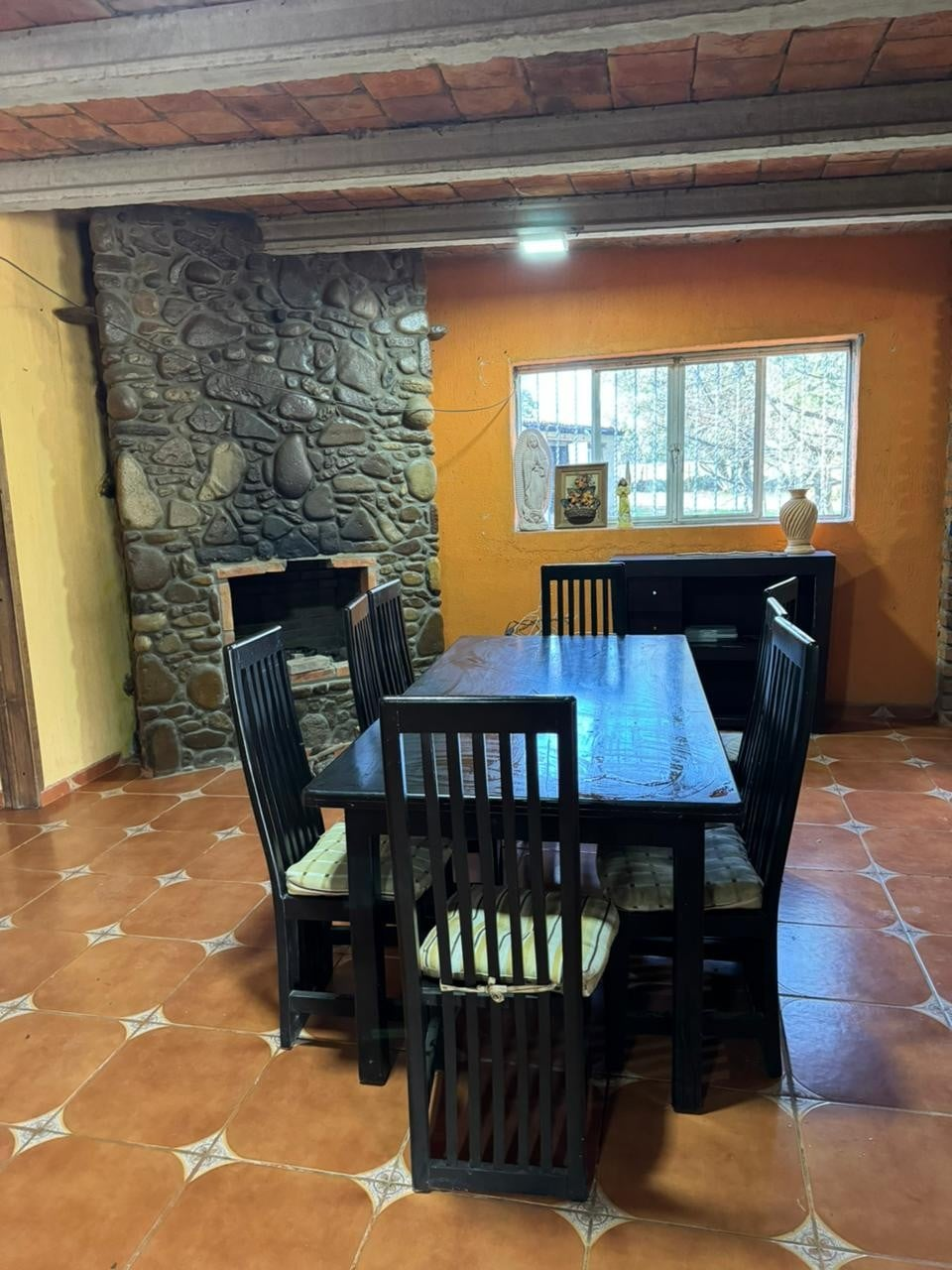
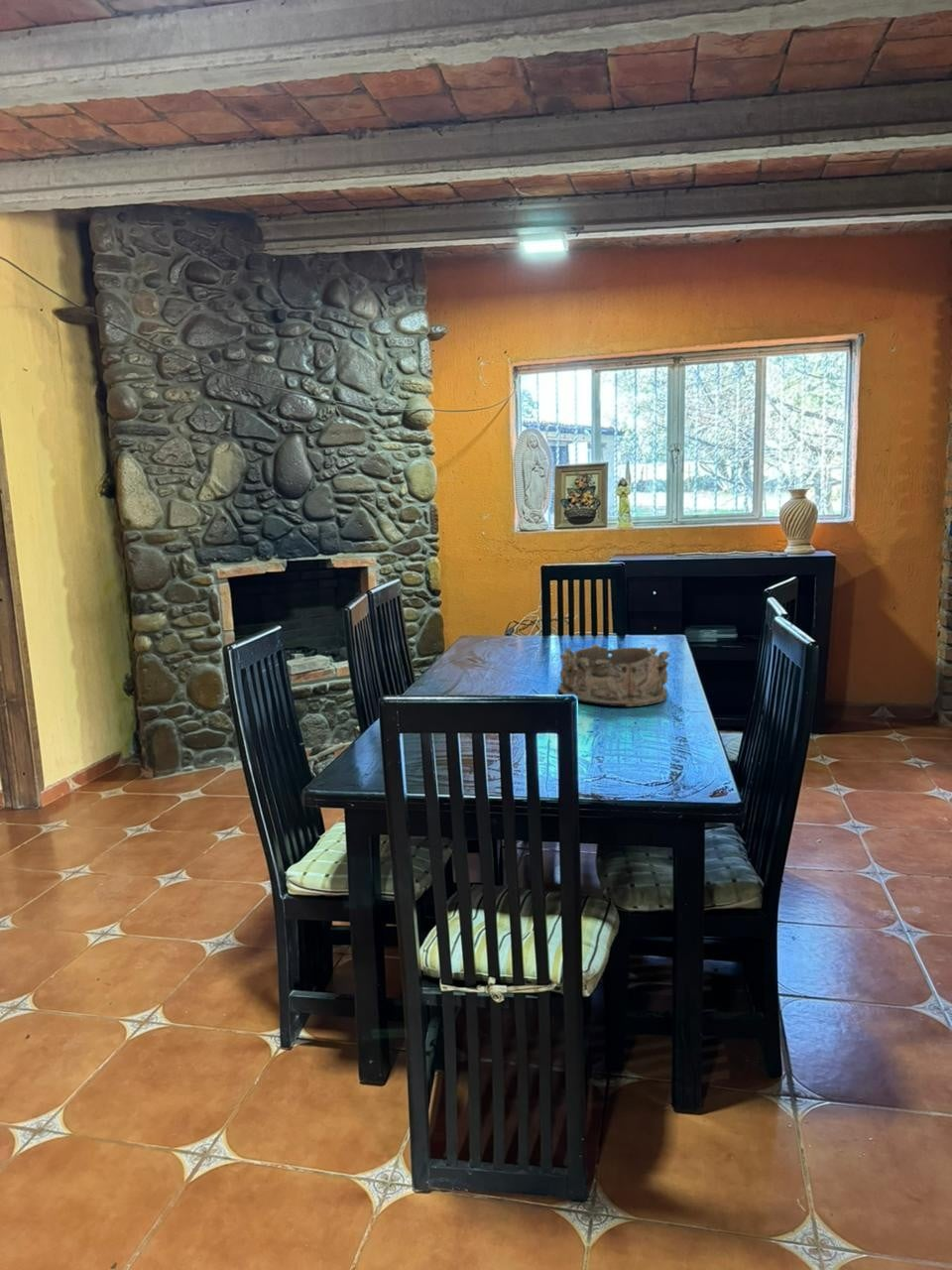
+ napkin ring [557,643,670,707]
